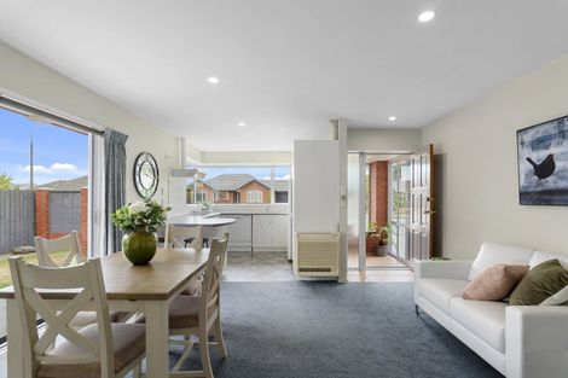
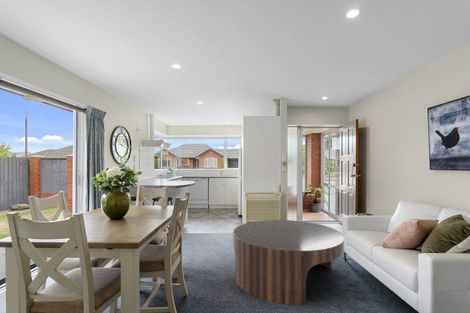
+ coffee table [232,219,345,306]
